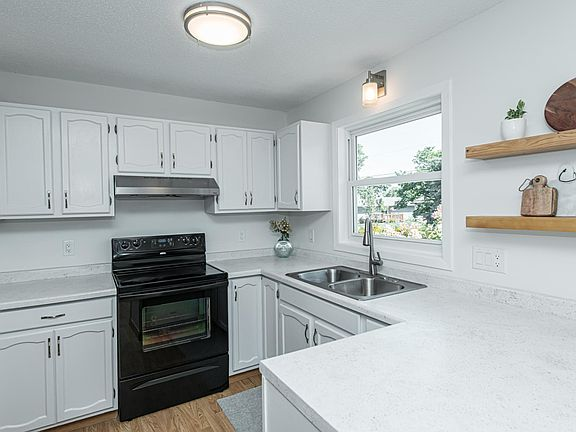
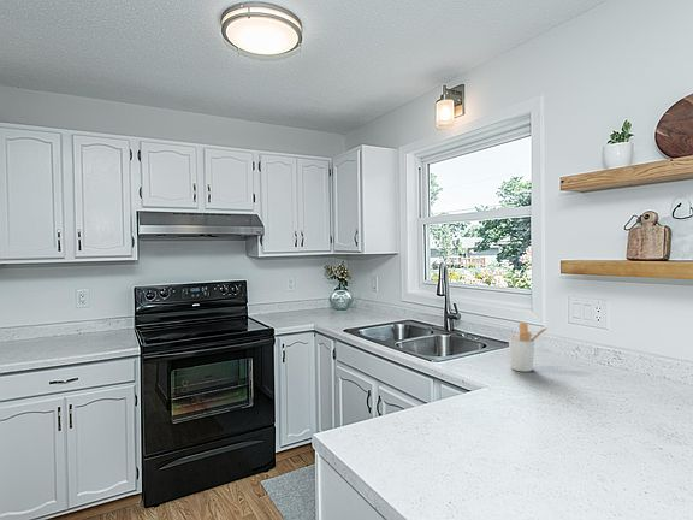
+ utensil holder [508,321,549,372]
